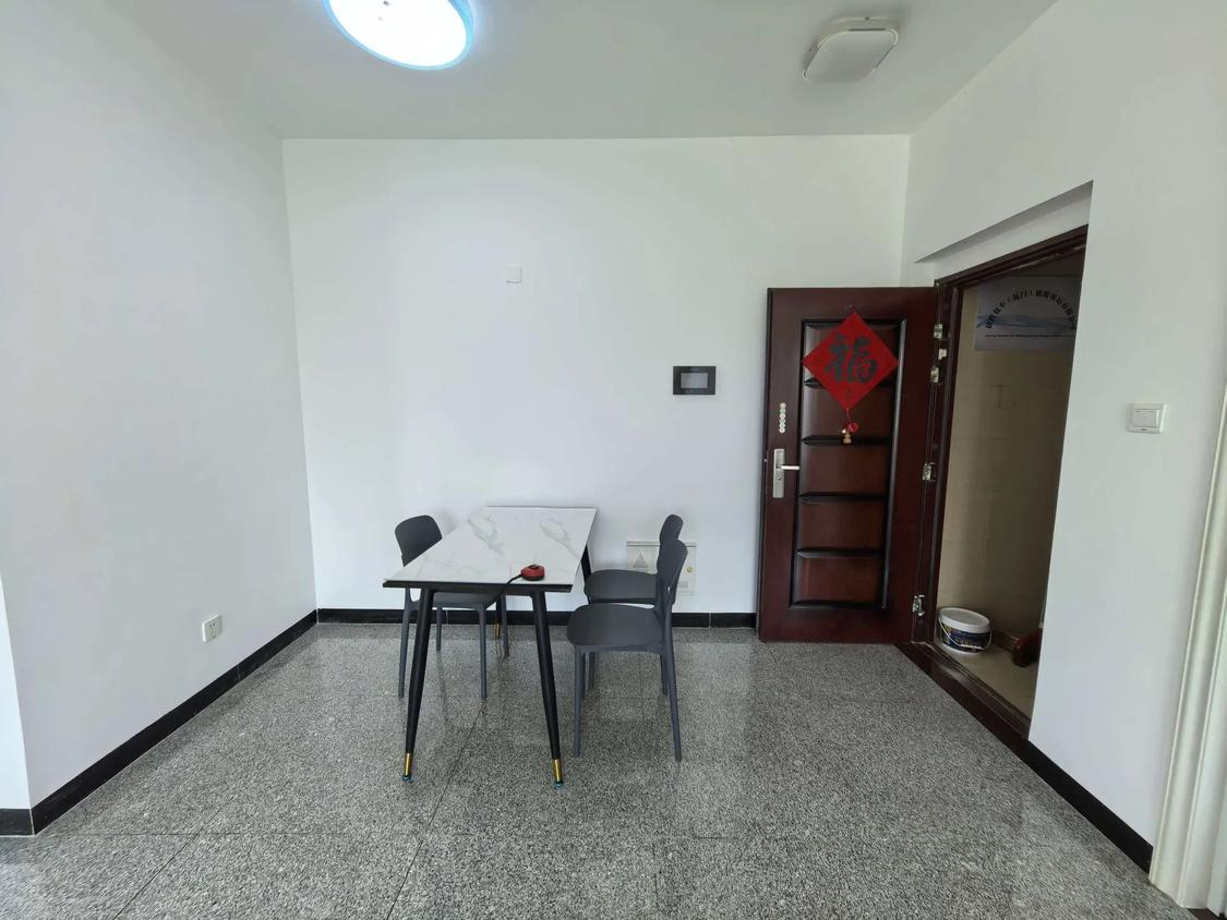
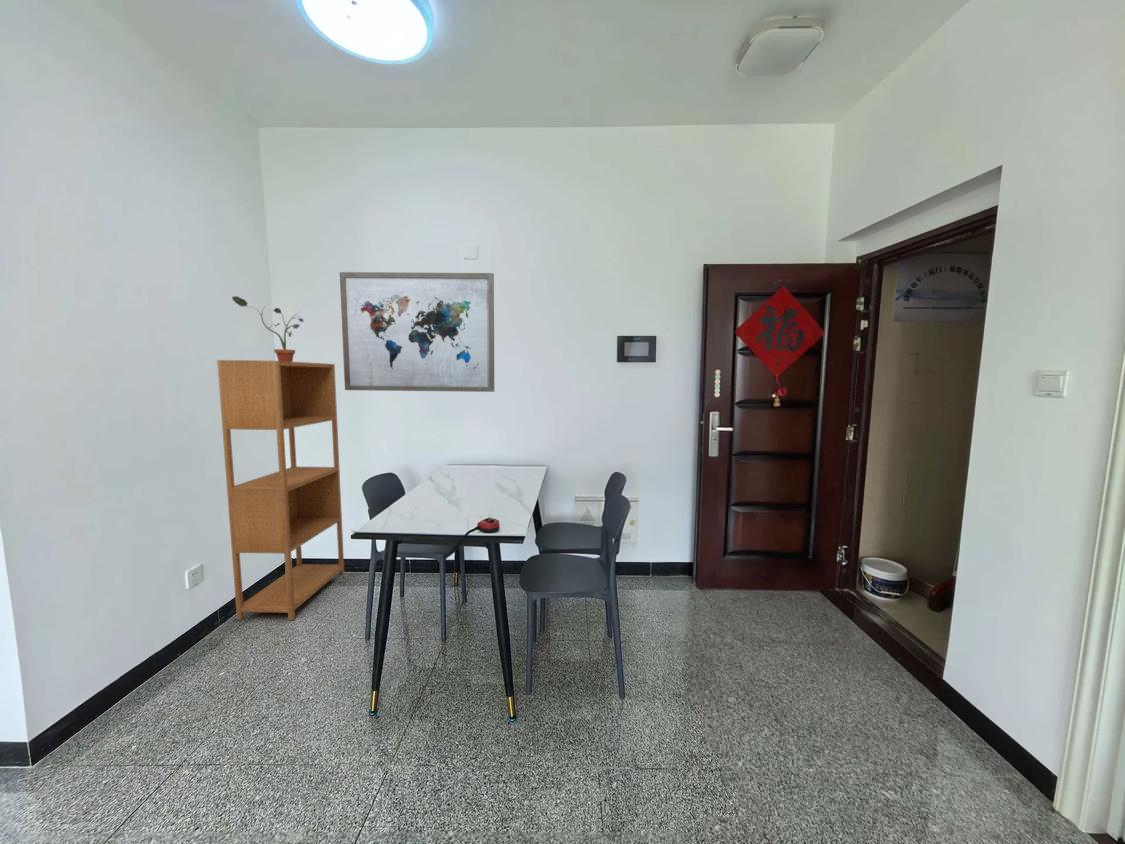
+ potted plant [231,295,305,362]
+ wall art [339,271,495,393]
+ bookcase [216,359,345,621]
